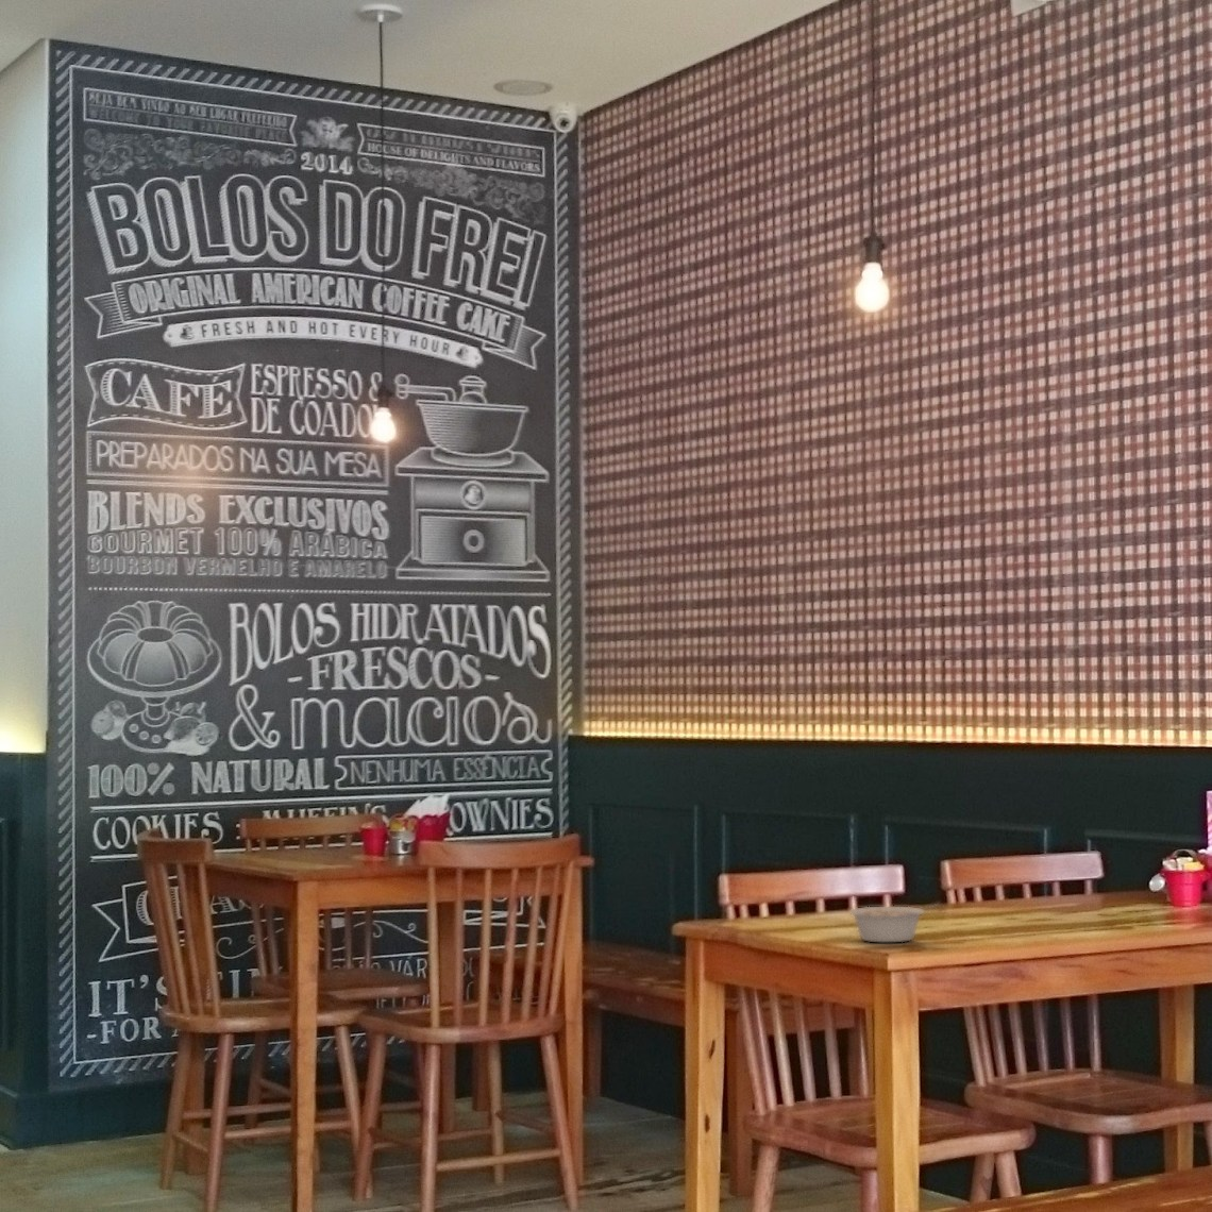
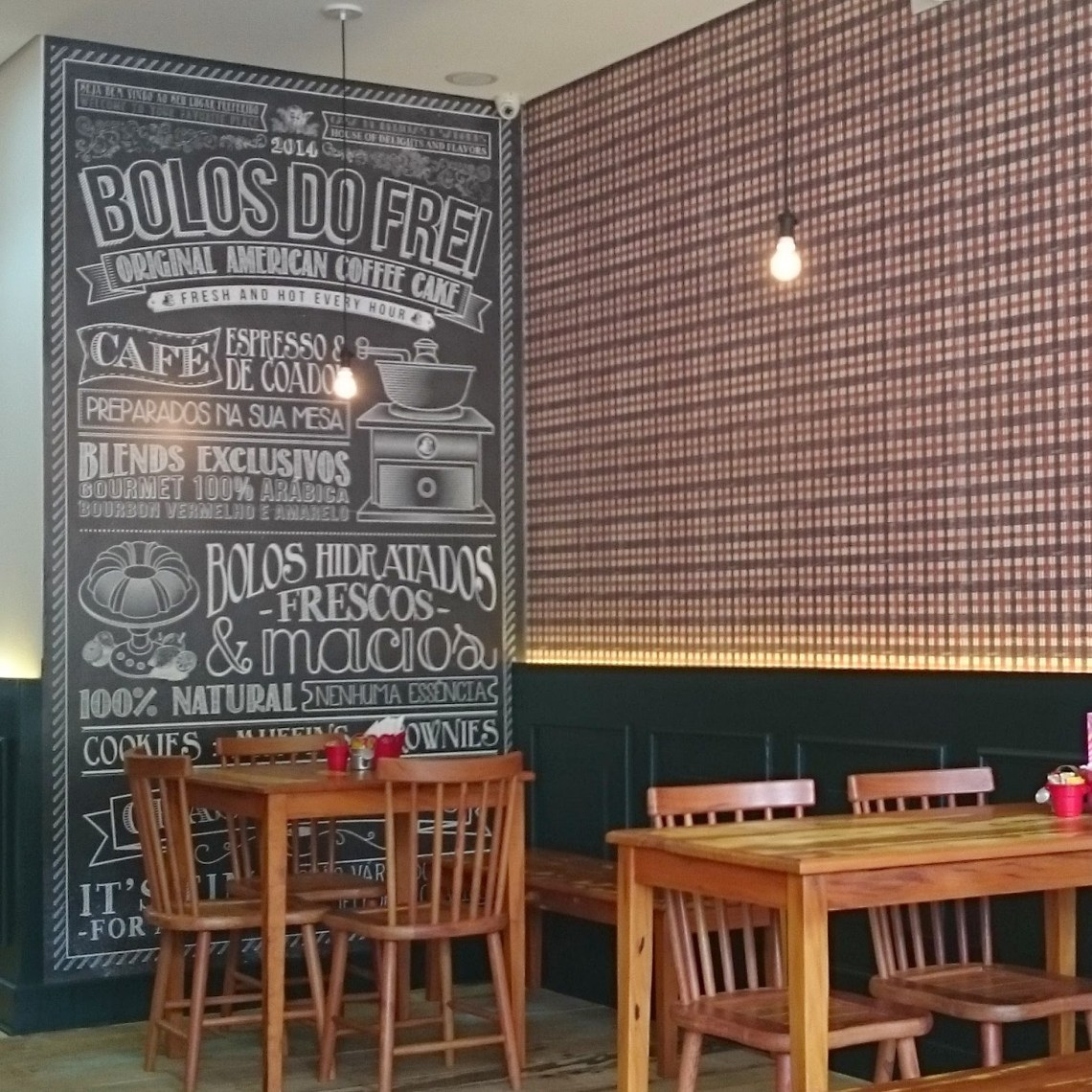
- legume [847,901,941,943]
